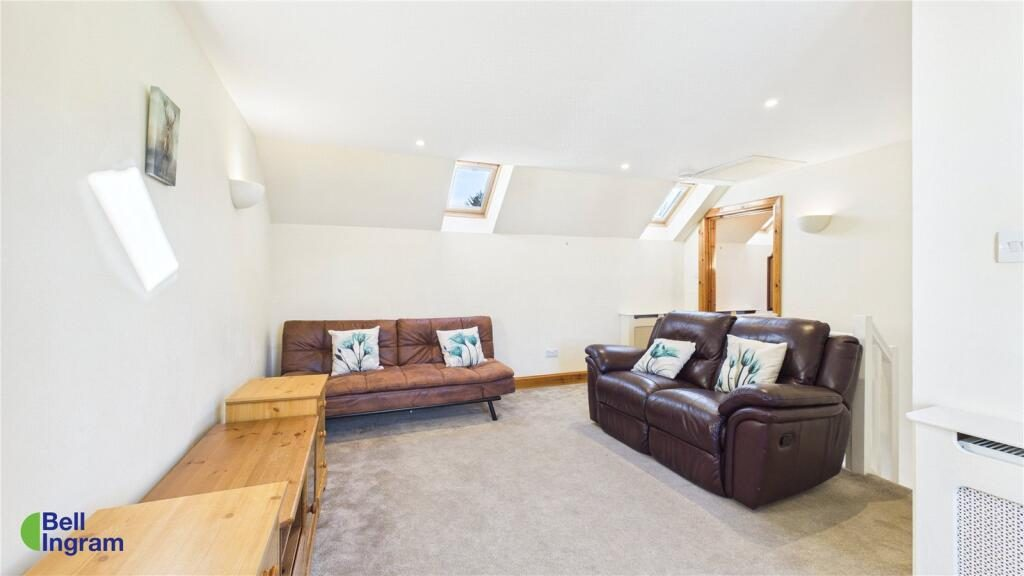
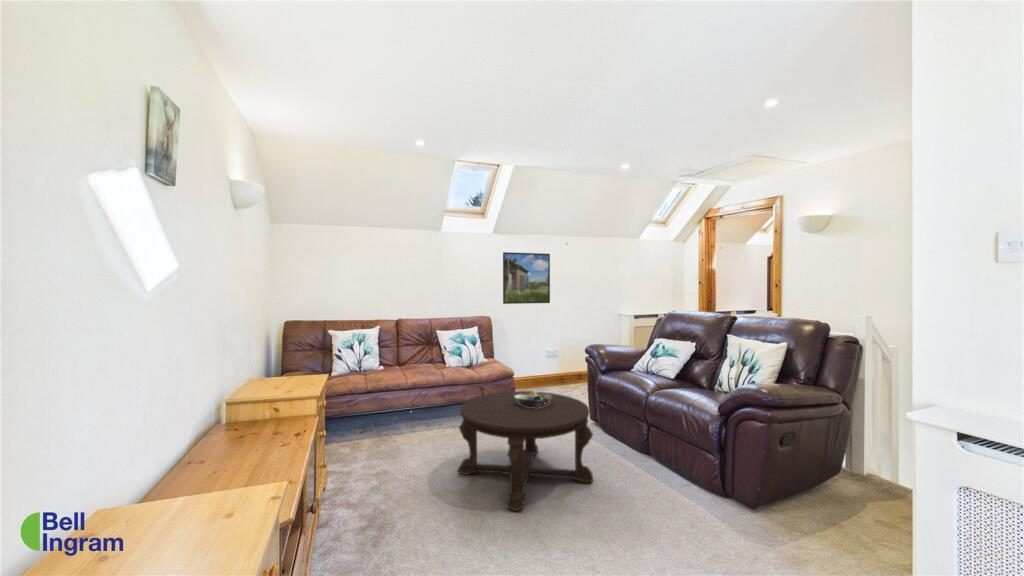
+ coffee table [456,390,594,512]
+ decorative bowl [514,388,552,408]
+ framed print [502,251,551,305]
